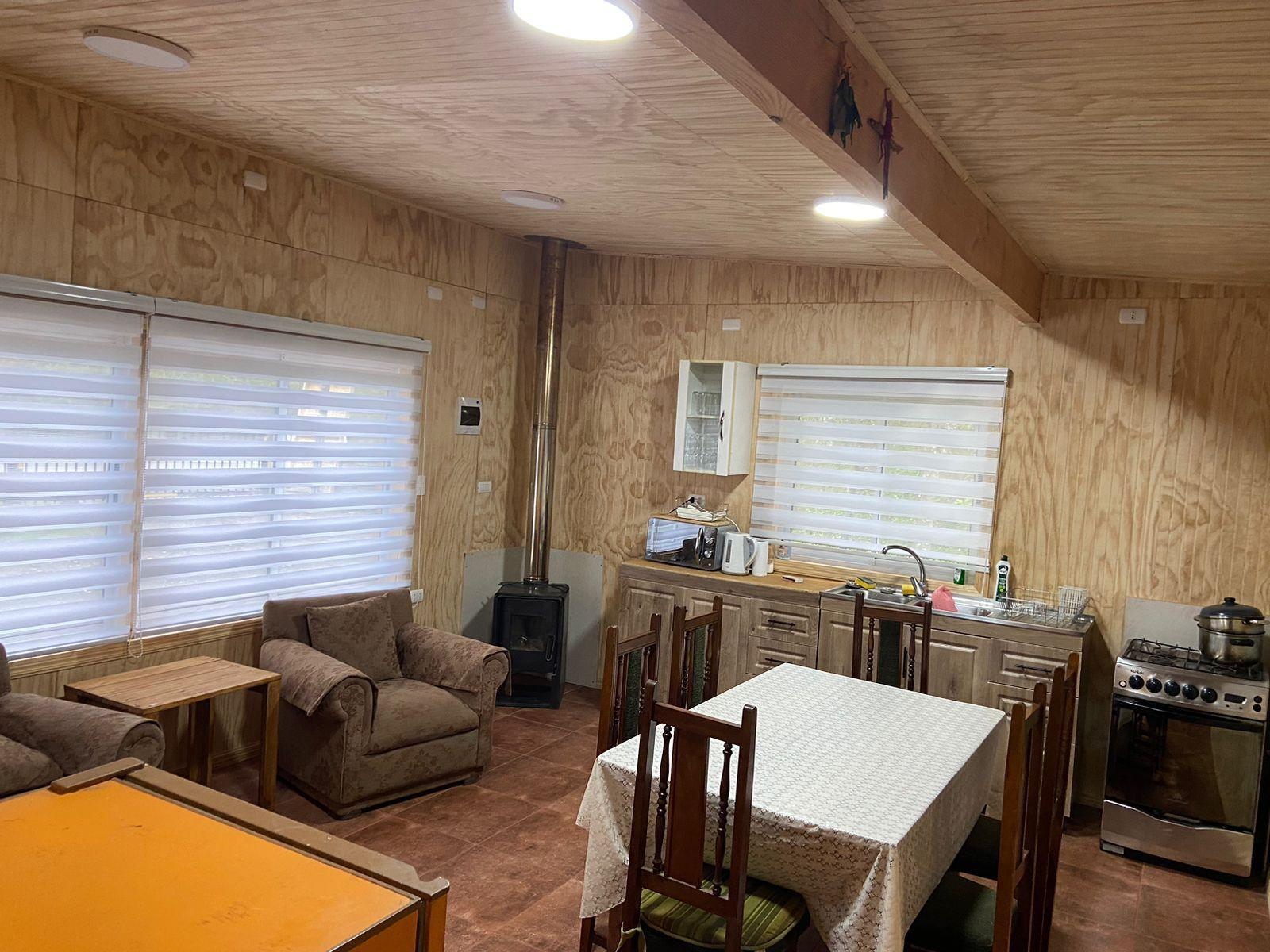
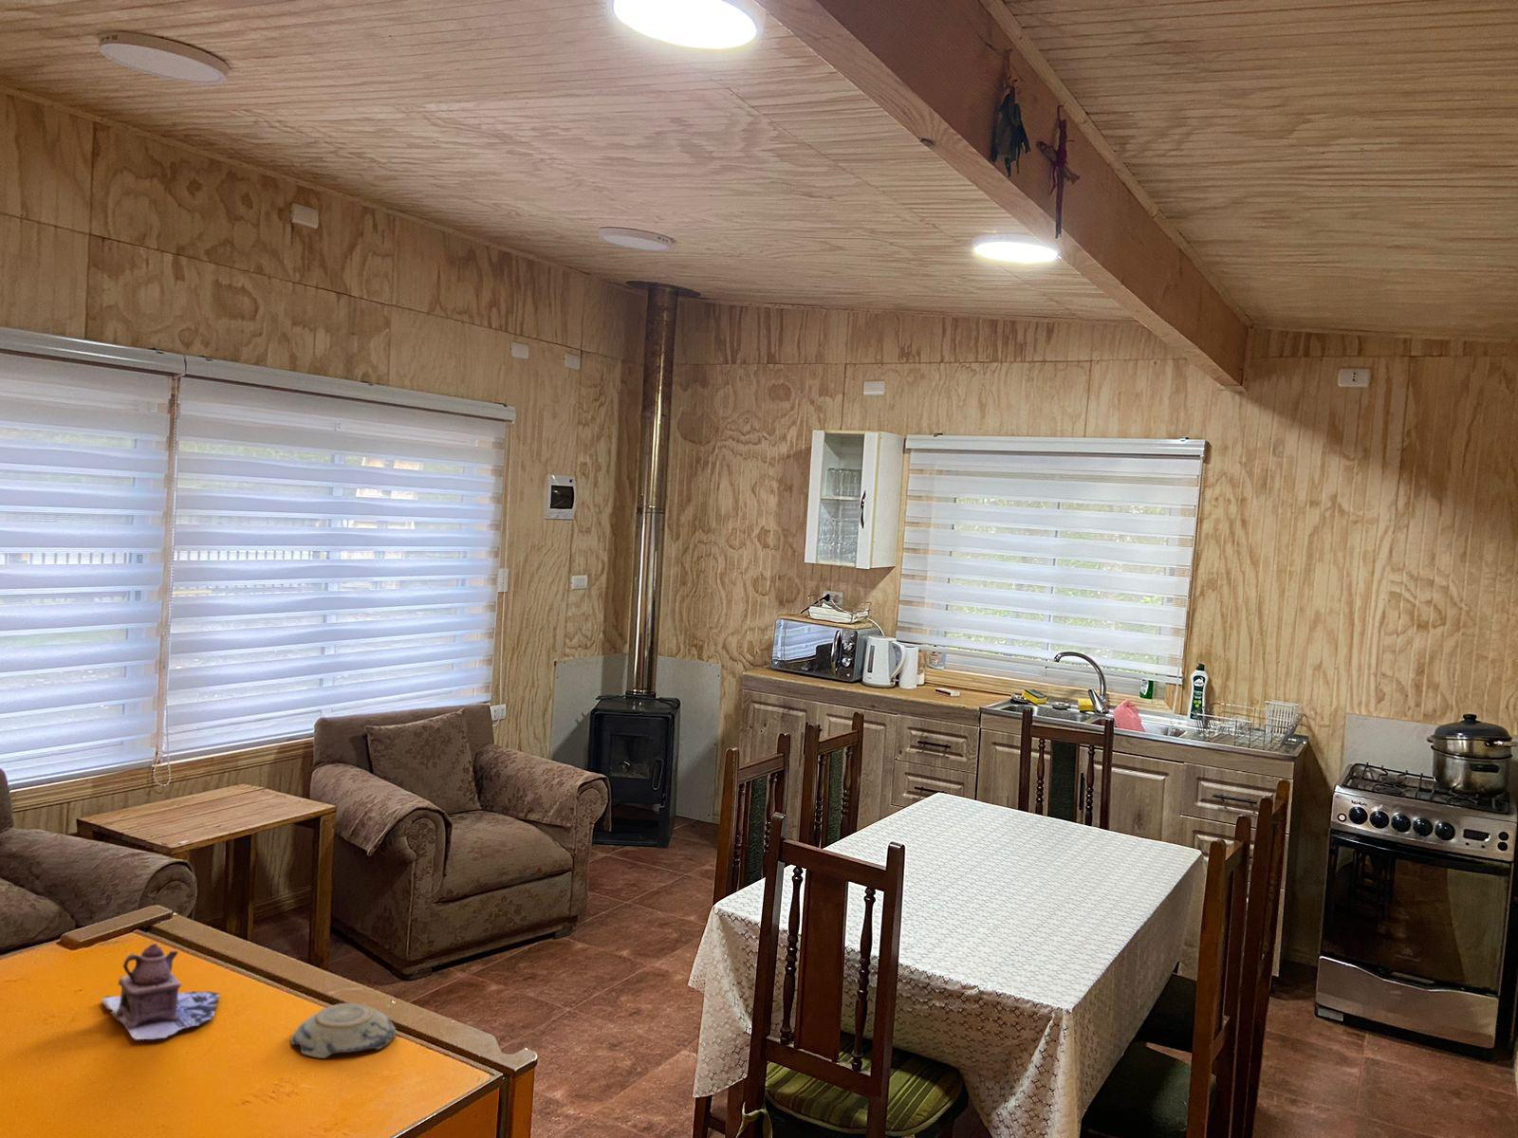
+ teapot [100,943,221,1040]
+ decorative bowl [289,1003,398,1059]
